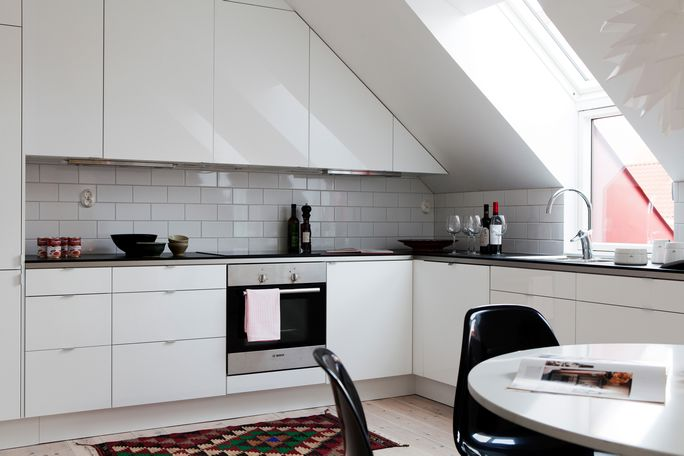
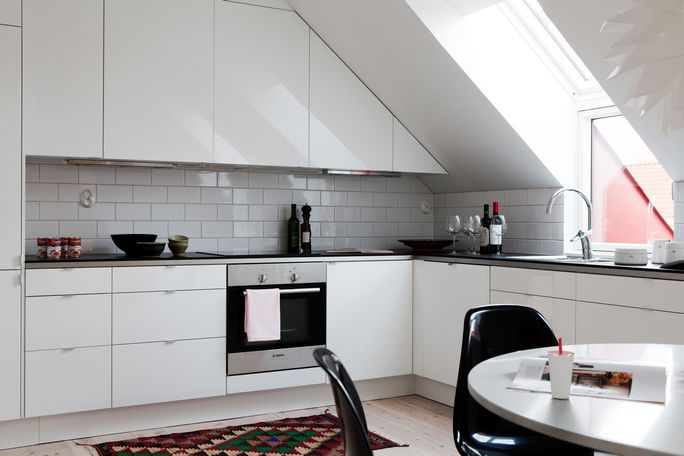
+ cup [546,337,576,400]
